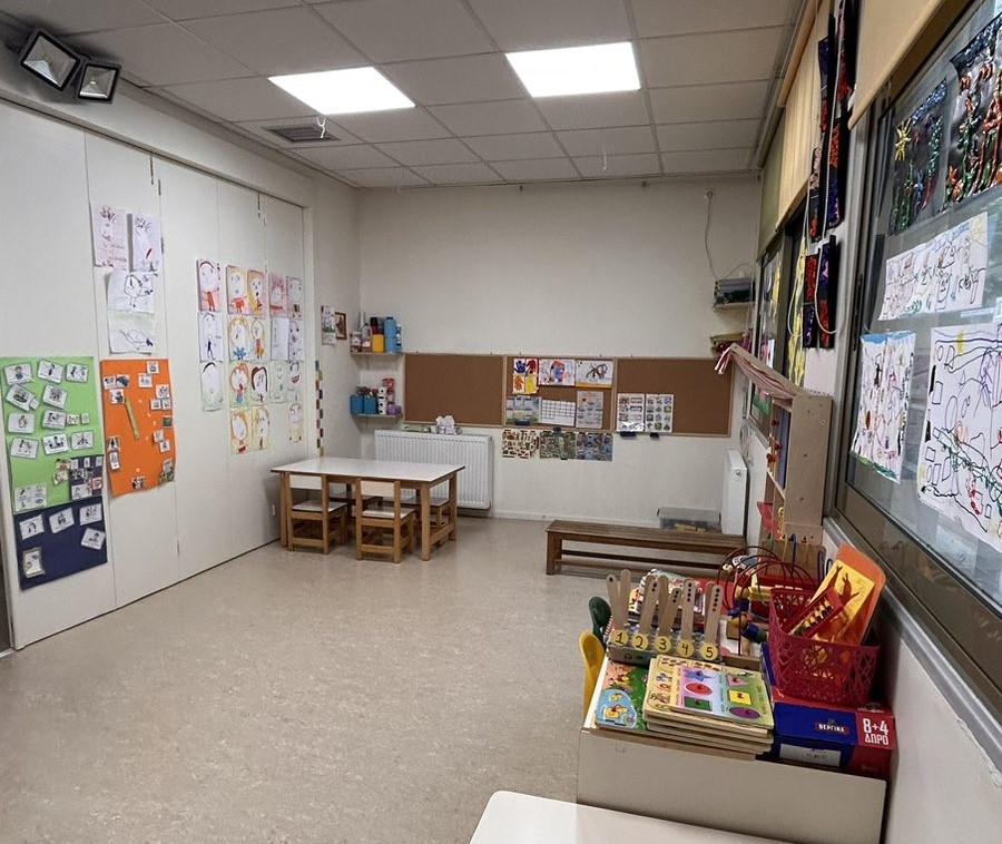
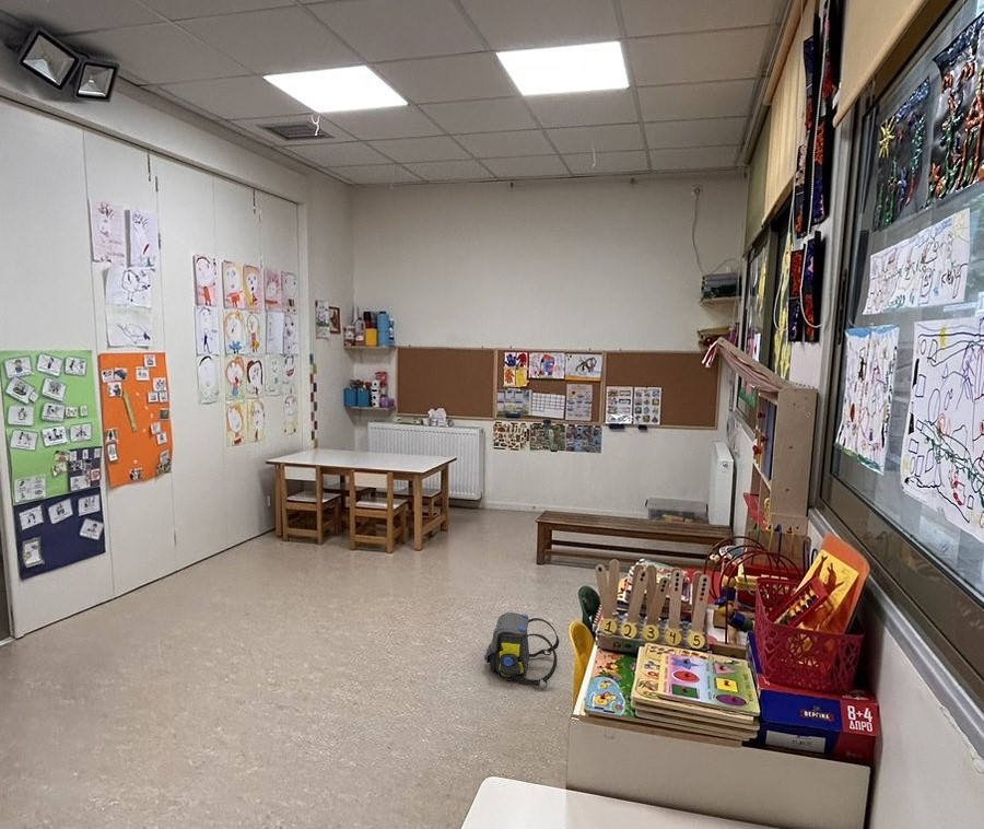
+ shoulder bag [483,611,560,690]
